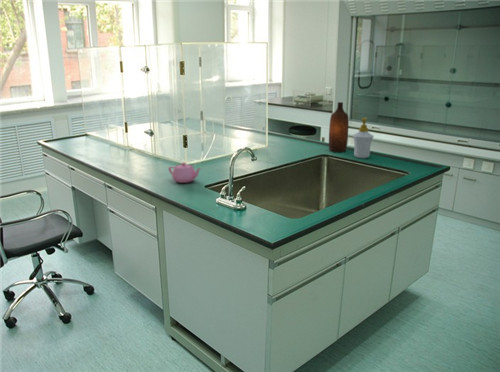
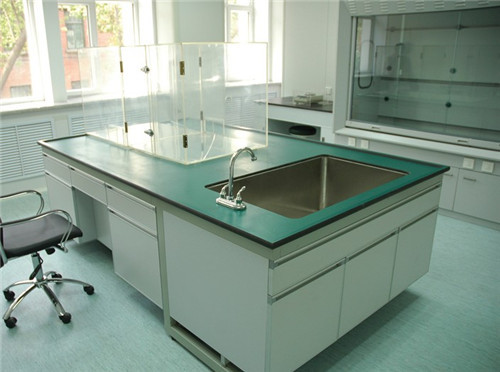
- bottle [328,101,350,153]
- soap bottle [352,117,375,159]
- teapot [168,161,203,184]
